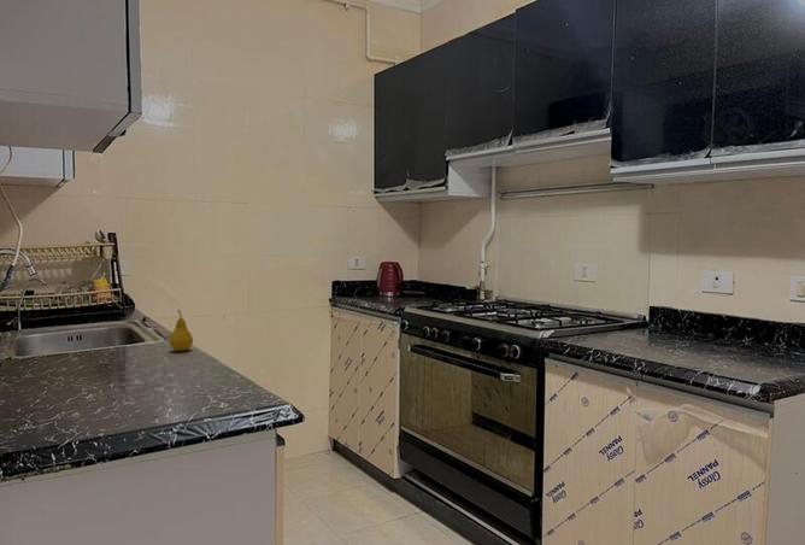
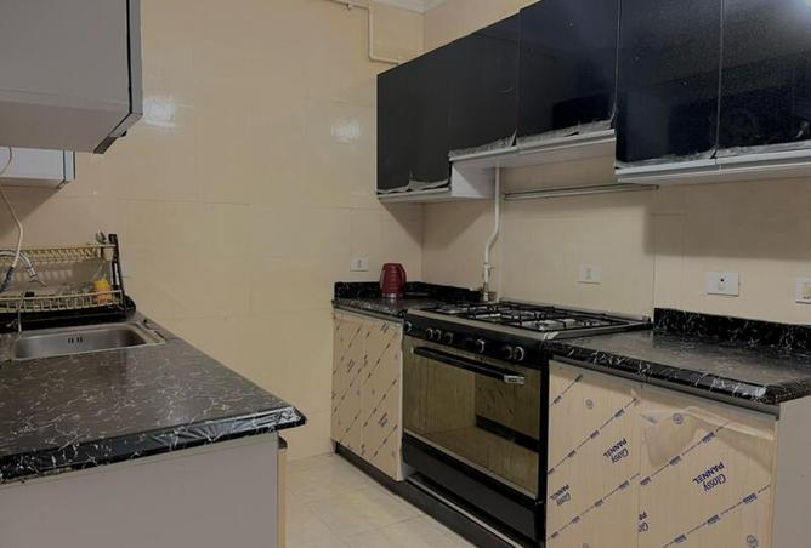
- fruit [169,309,194,352]
